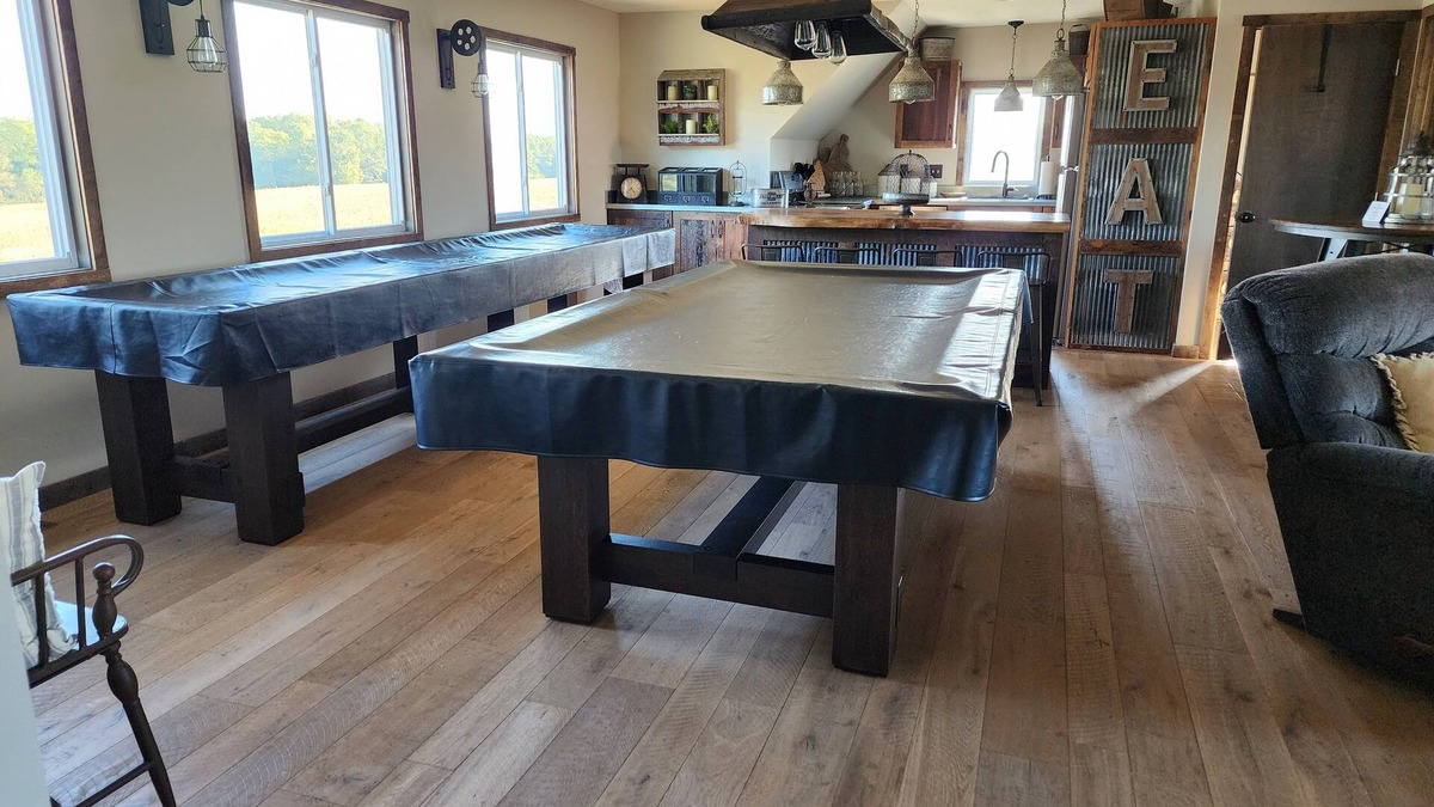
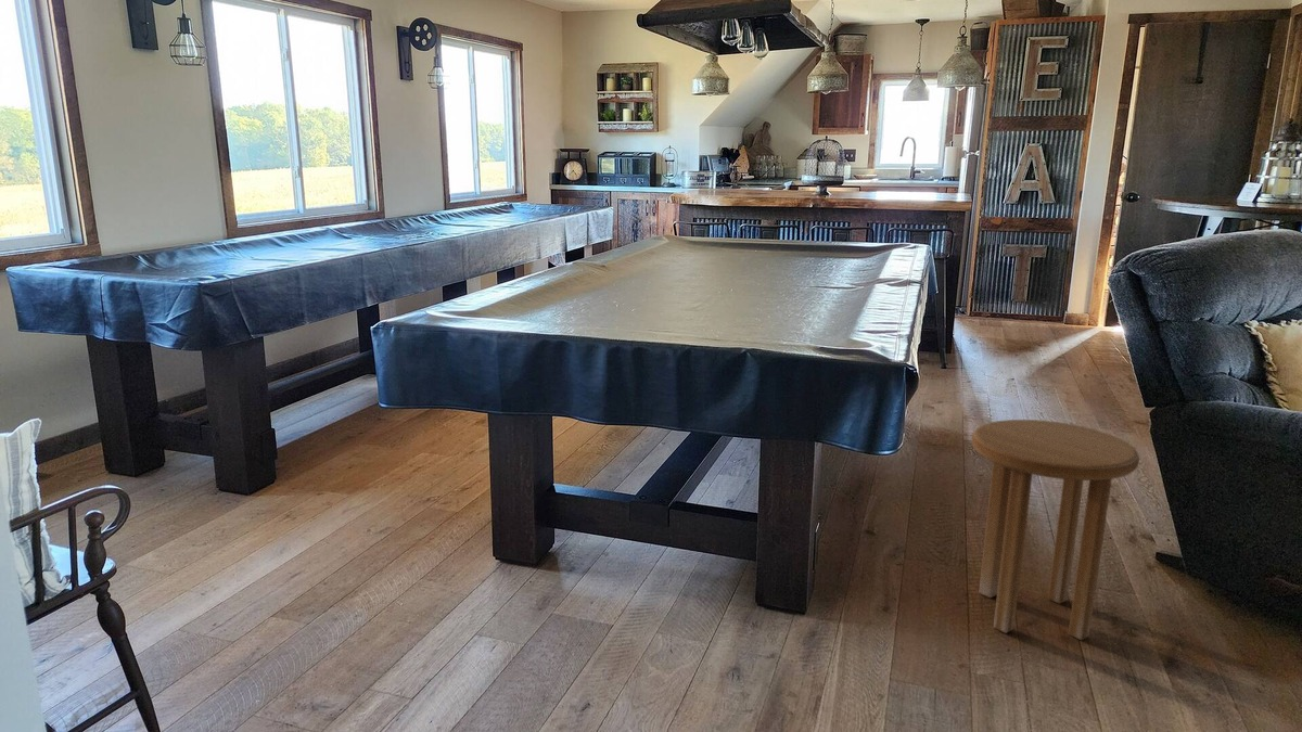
+ side table [971,419,1140,641]
